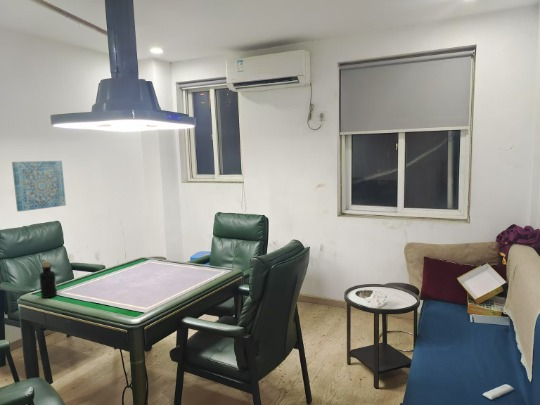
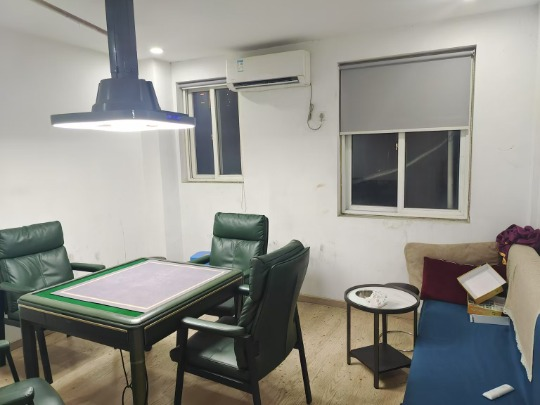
- wall art [11,160,67,213]
- bottle [38,260,58,299]
